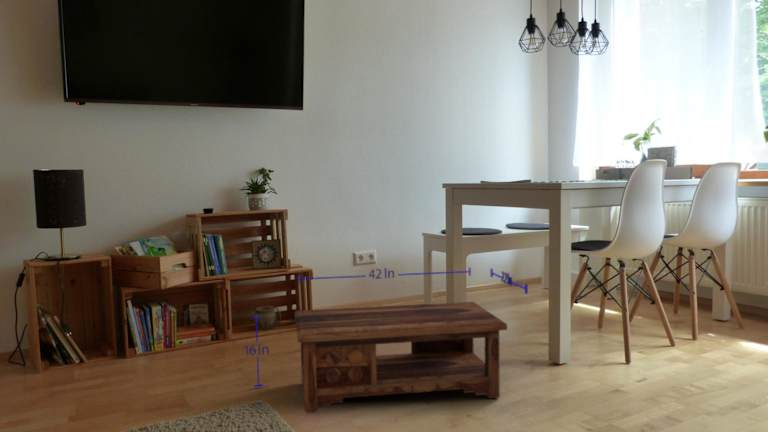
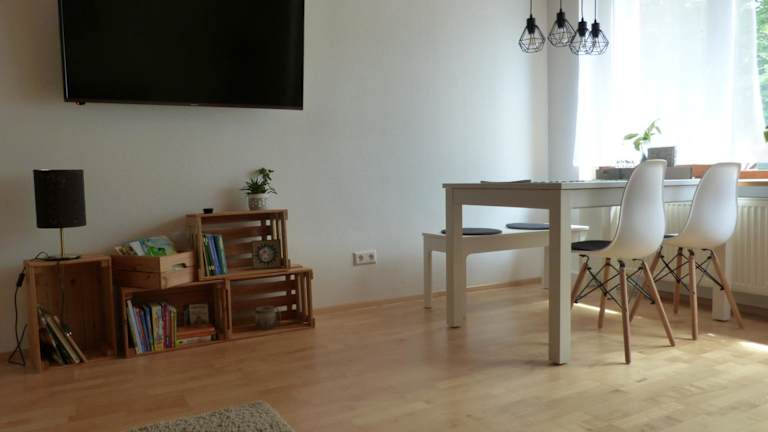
- coffee table [244,266,529,414]
